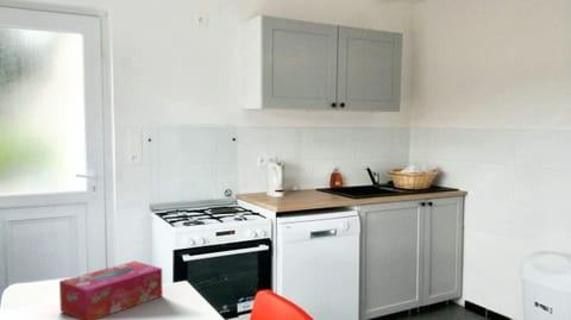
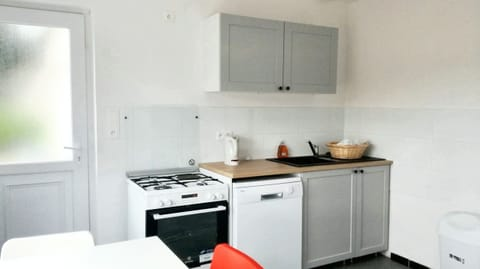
- tissue box [58,261,163,320]
